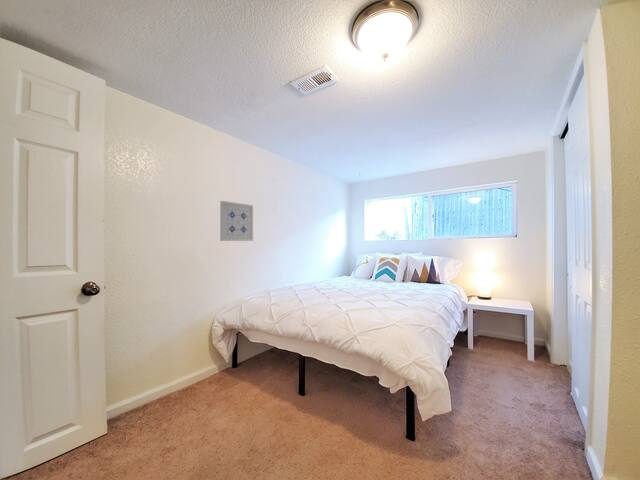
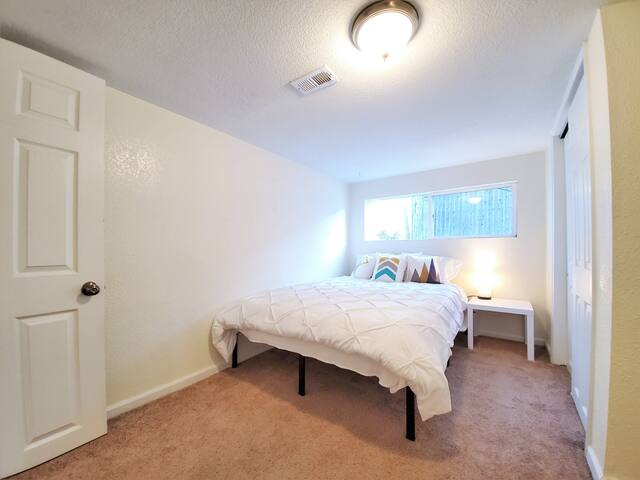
- wall art [219,200,254,242]
